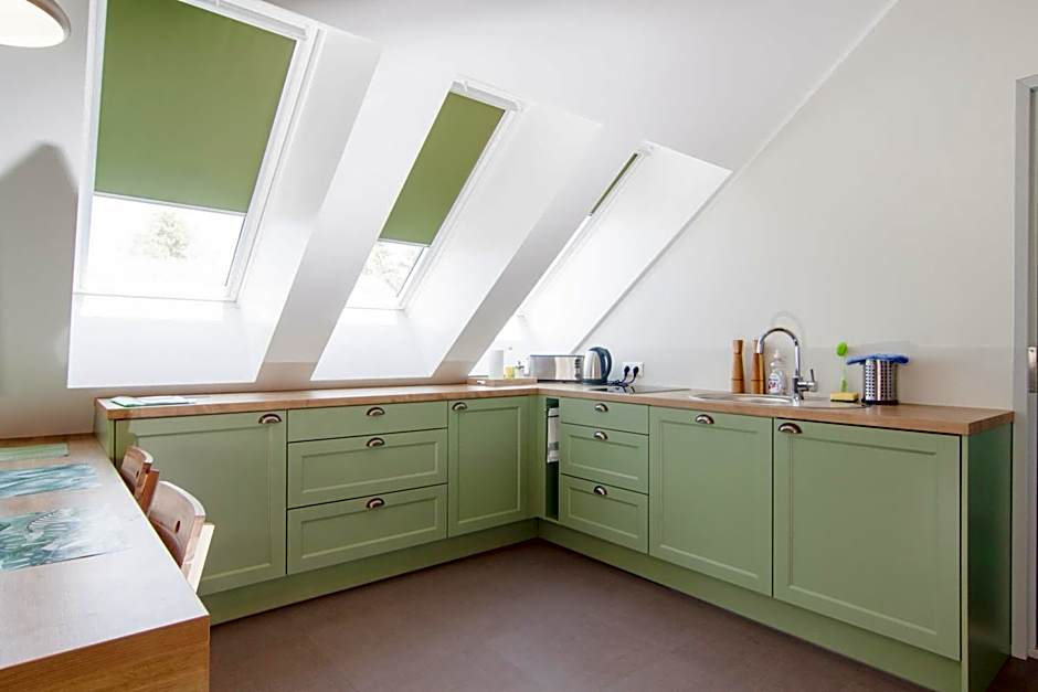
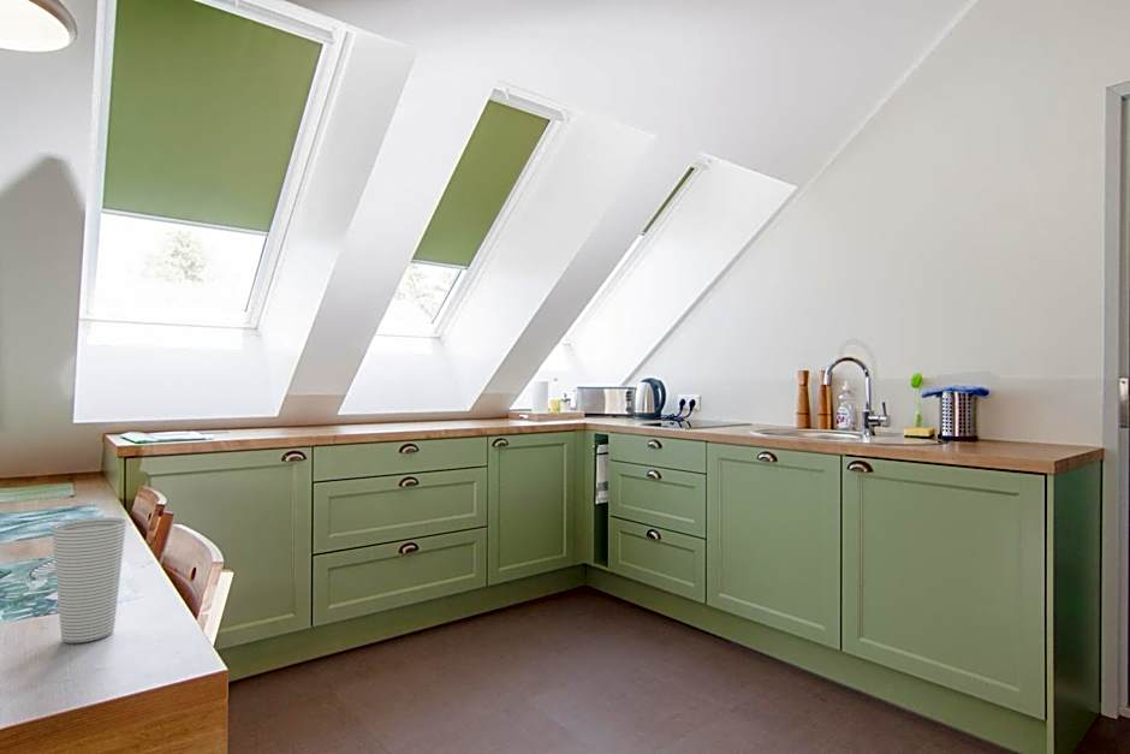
+ cup [50,517,127,643]
